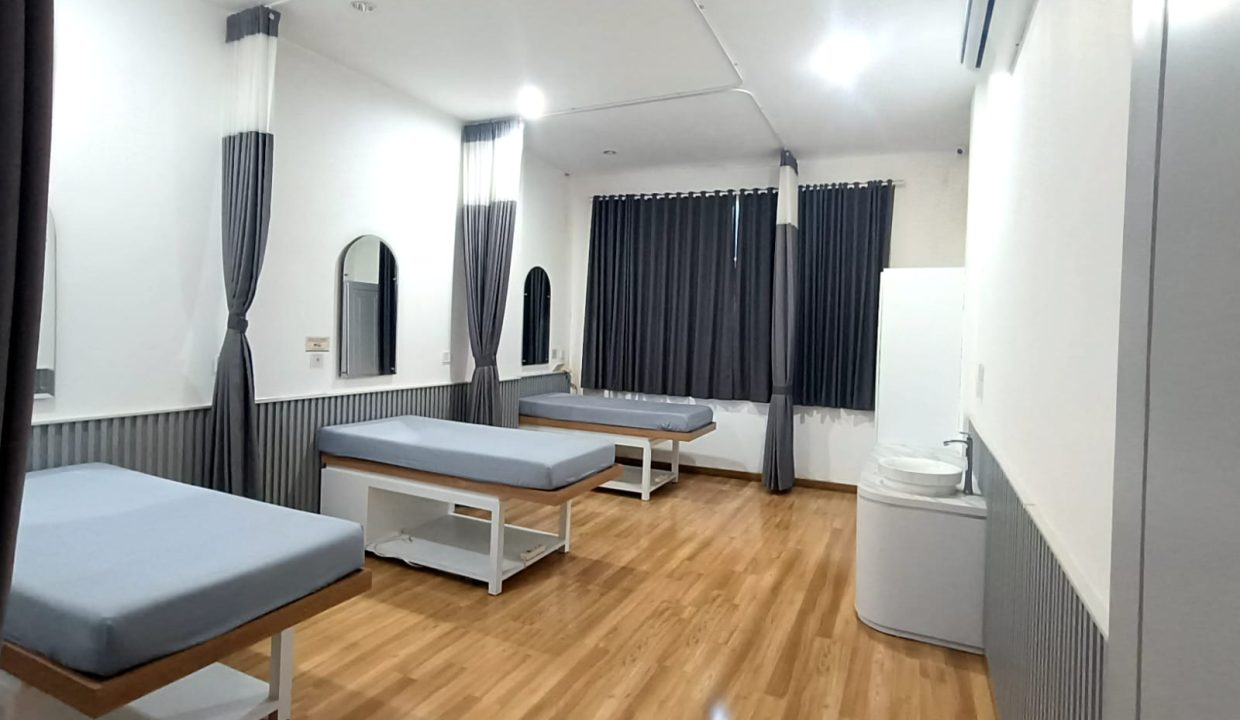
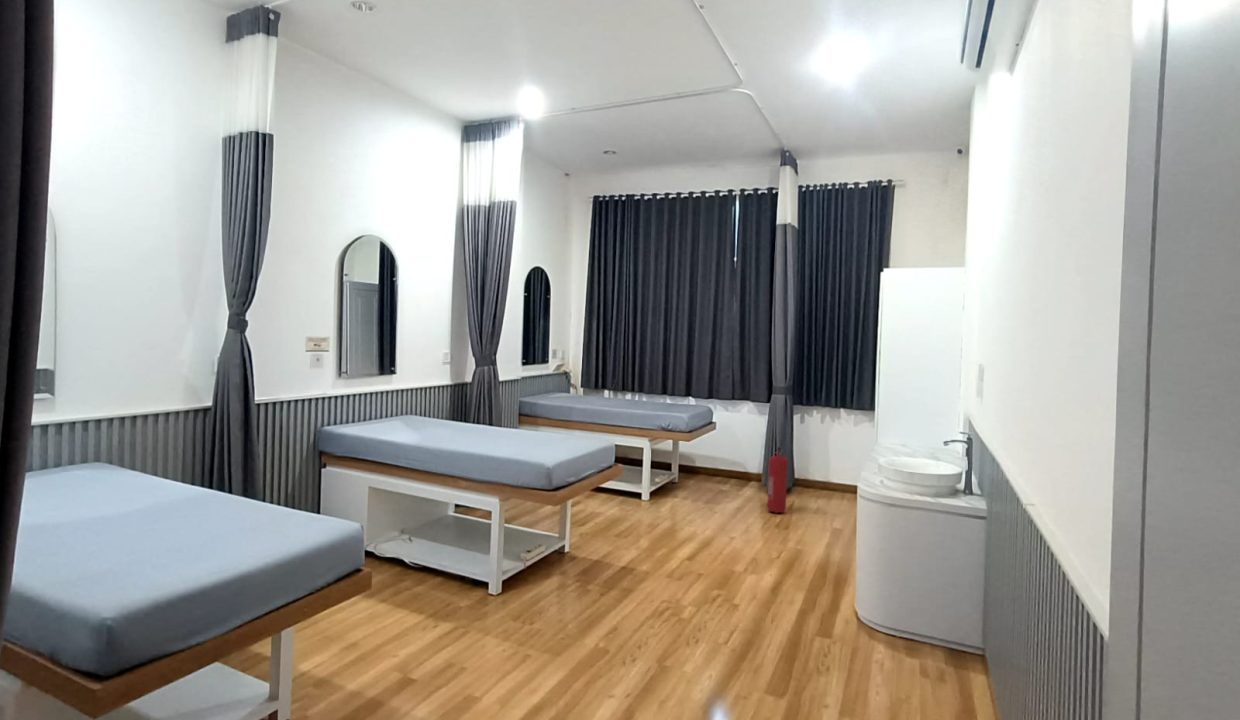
+ fire extinguisher [766,446,789,514]
